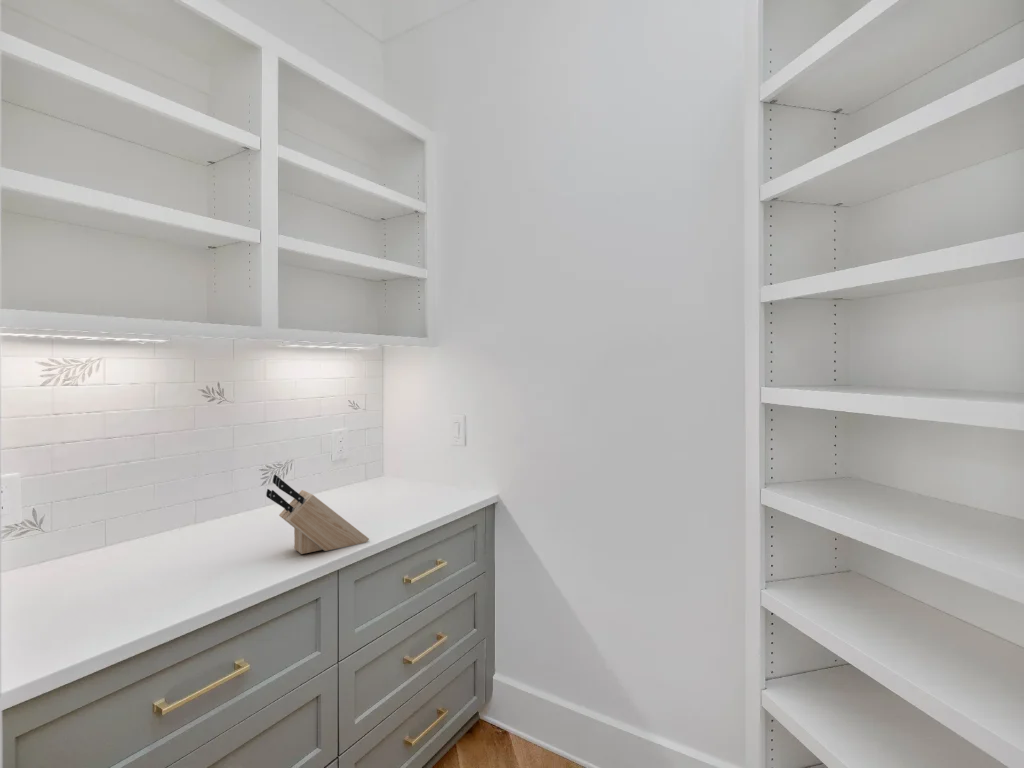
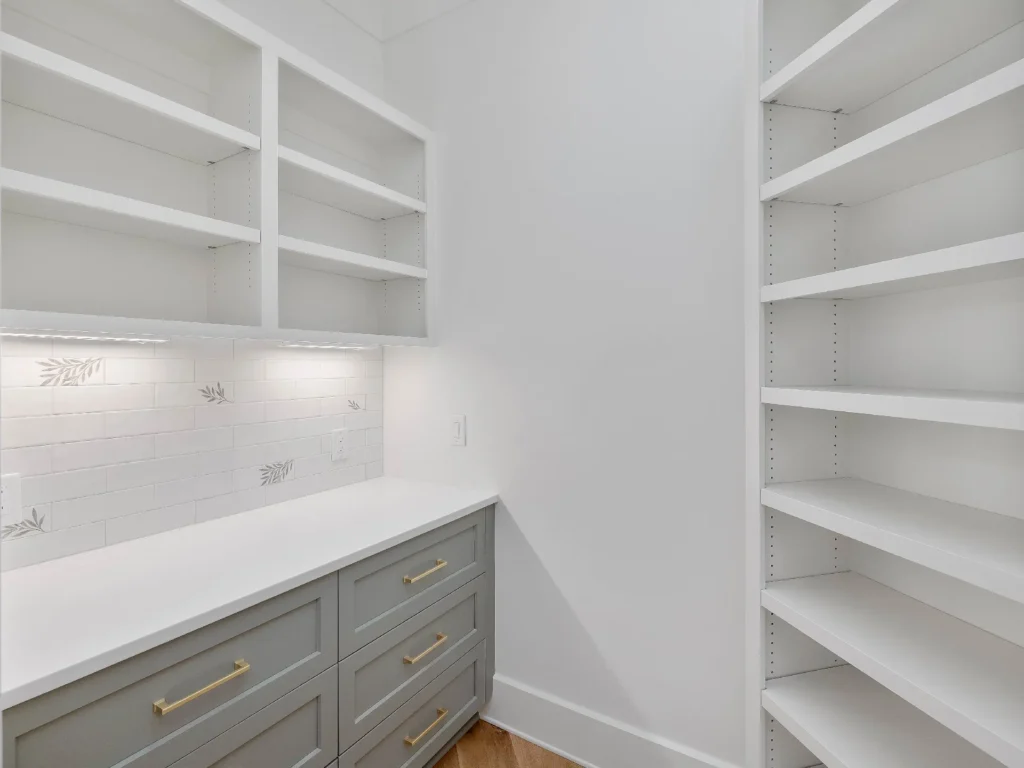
- knife block [265,474,370,555]
